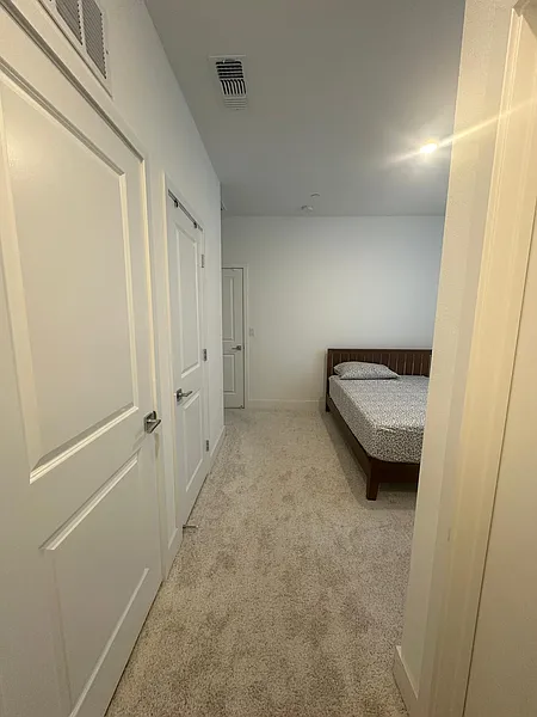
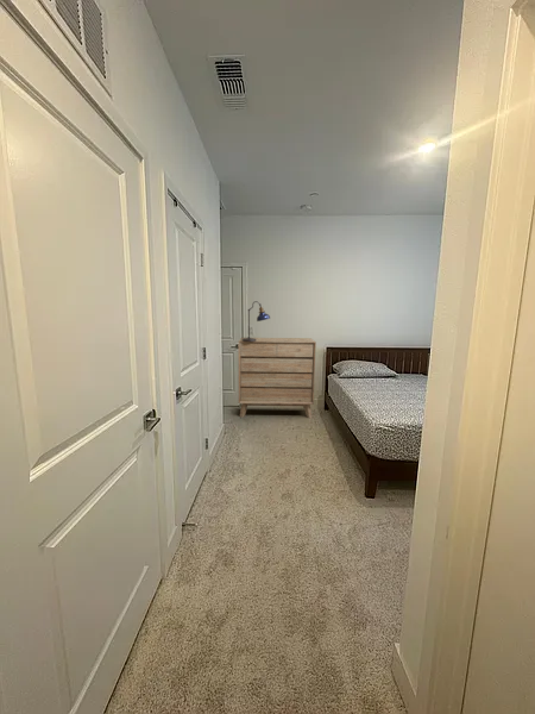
+ dresser [238,337,317,419]
+ lamp [241,300,271,342]
